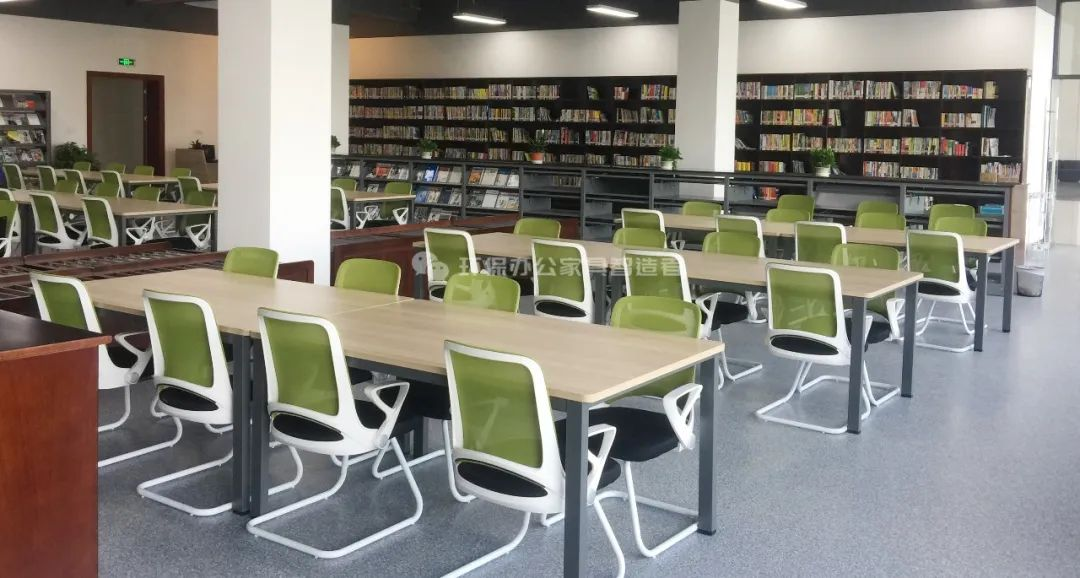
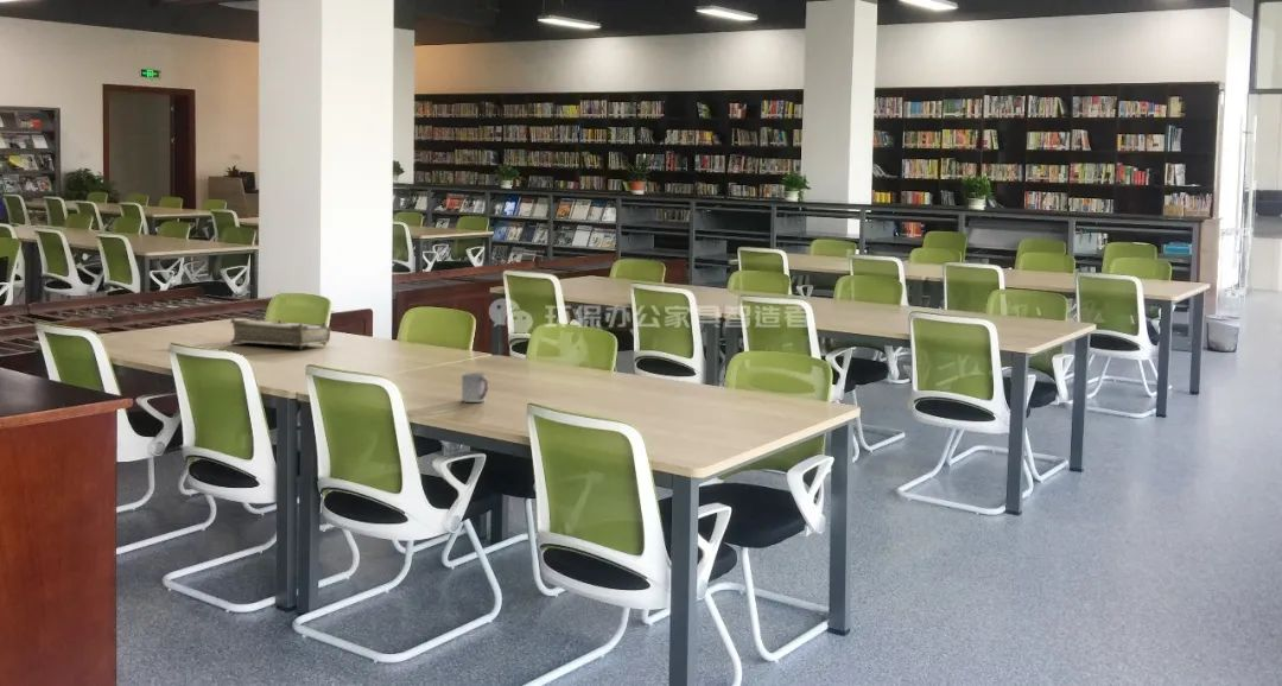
+ cup [461,371,489,404]
+ bible [229,317,331,350]
